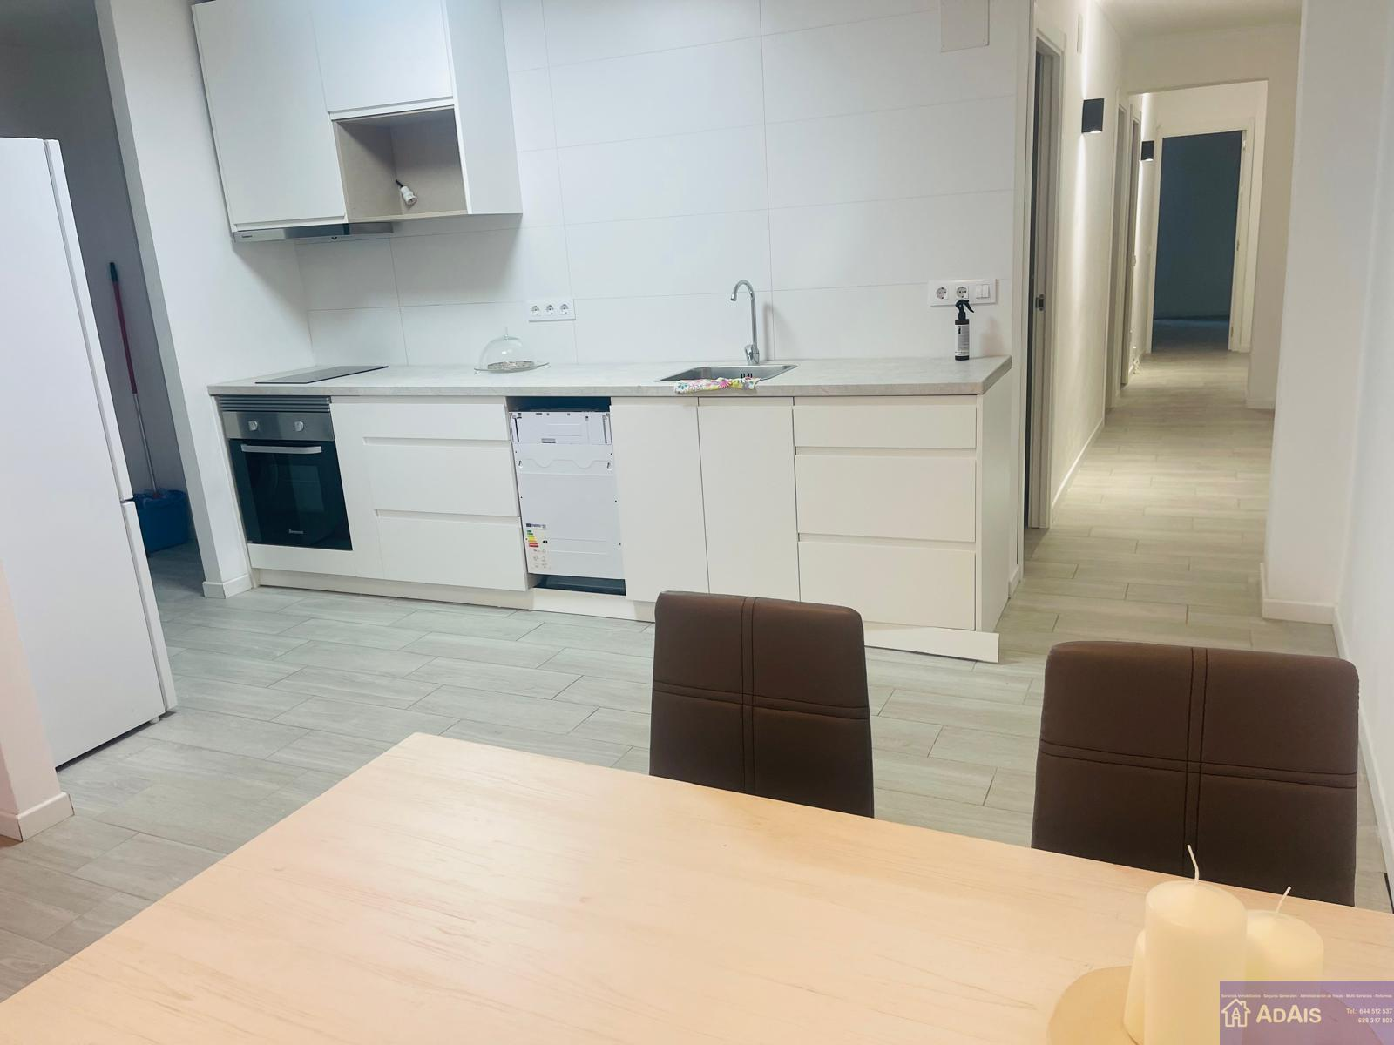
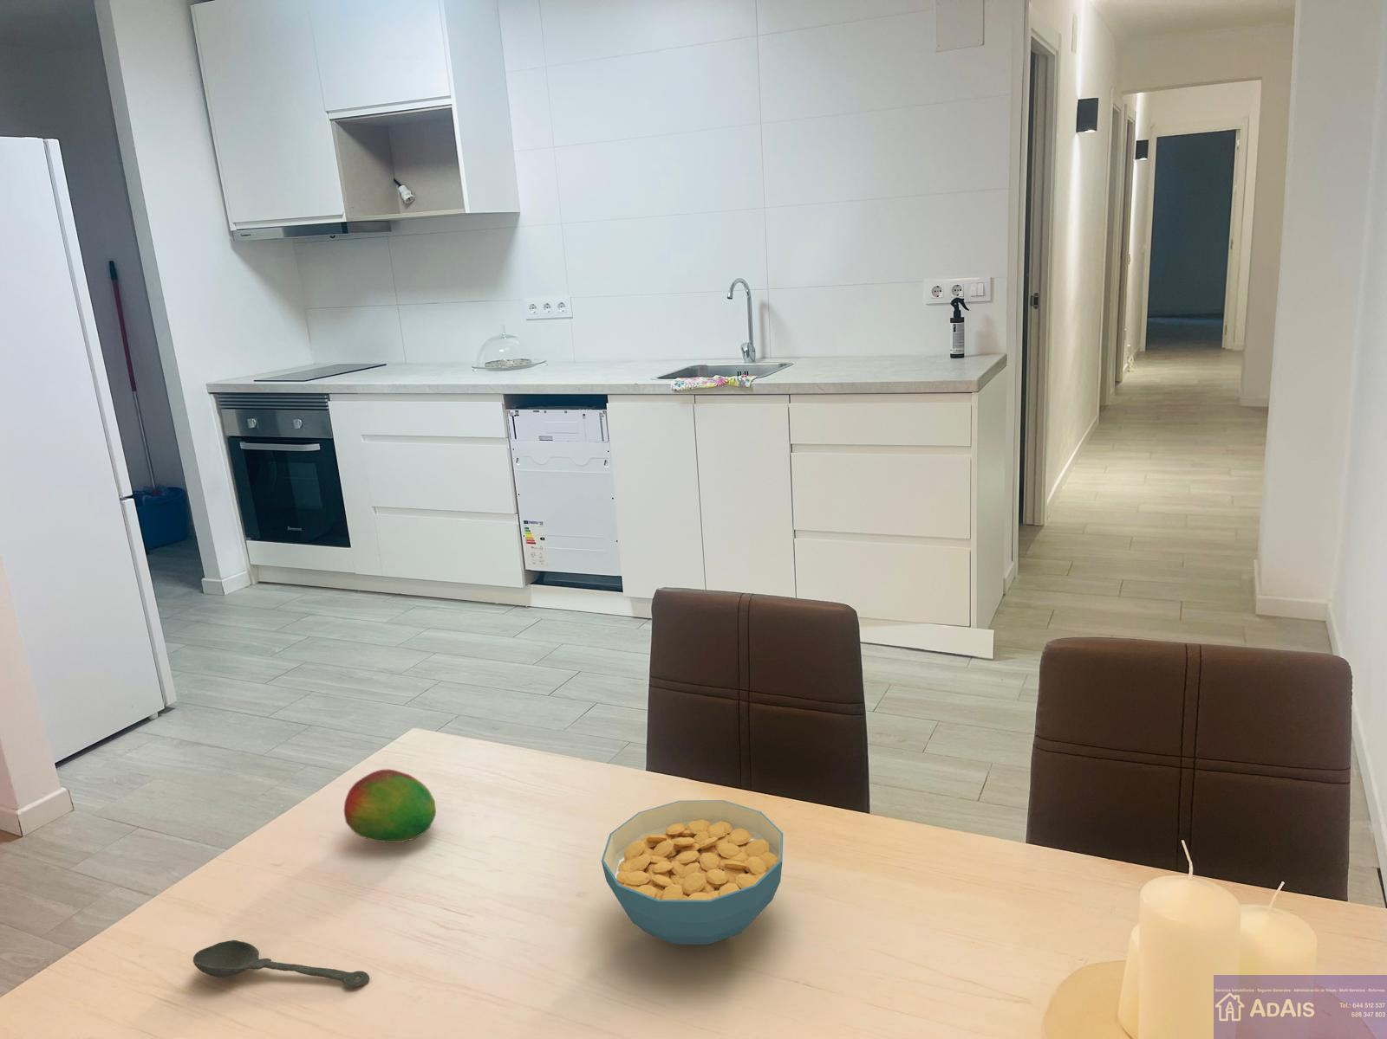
+ fruit [343,768,437,844]
+ spoon [192,940,370,989]
+ cereal bowl [601,799,784,945]
